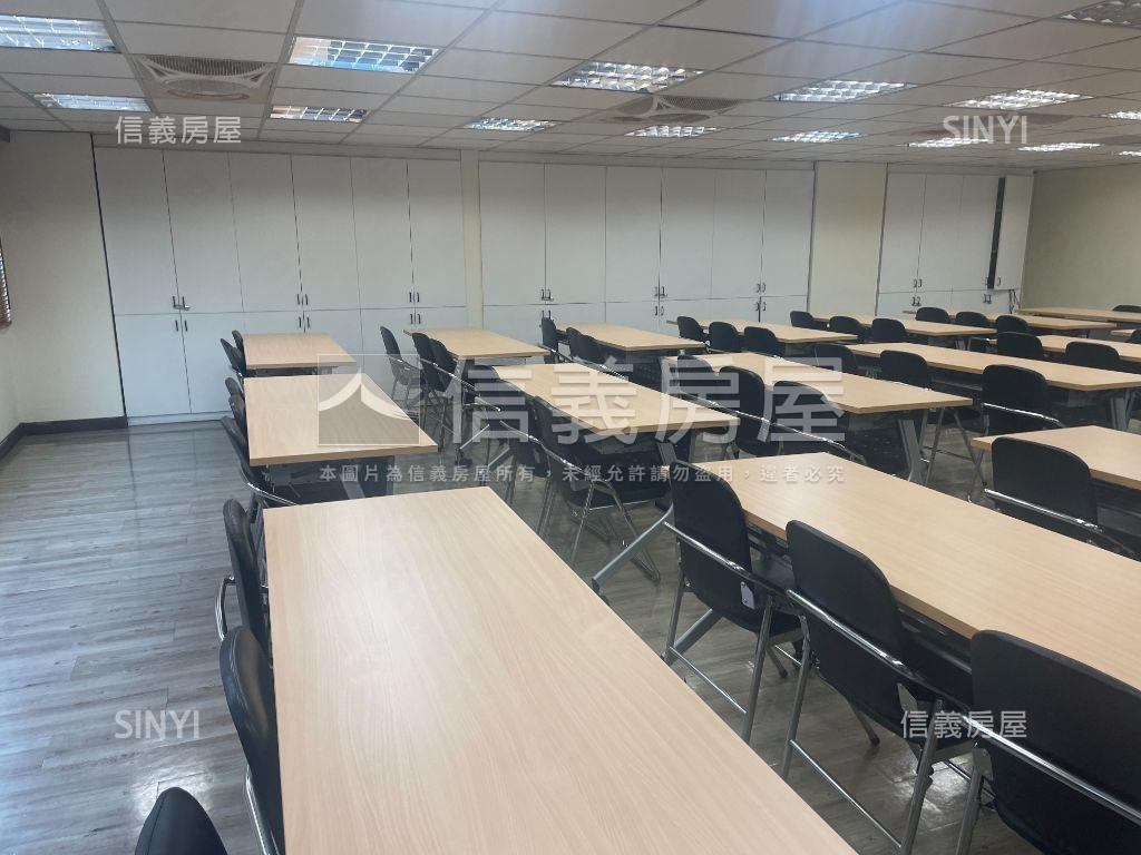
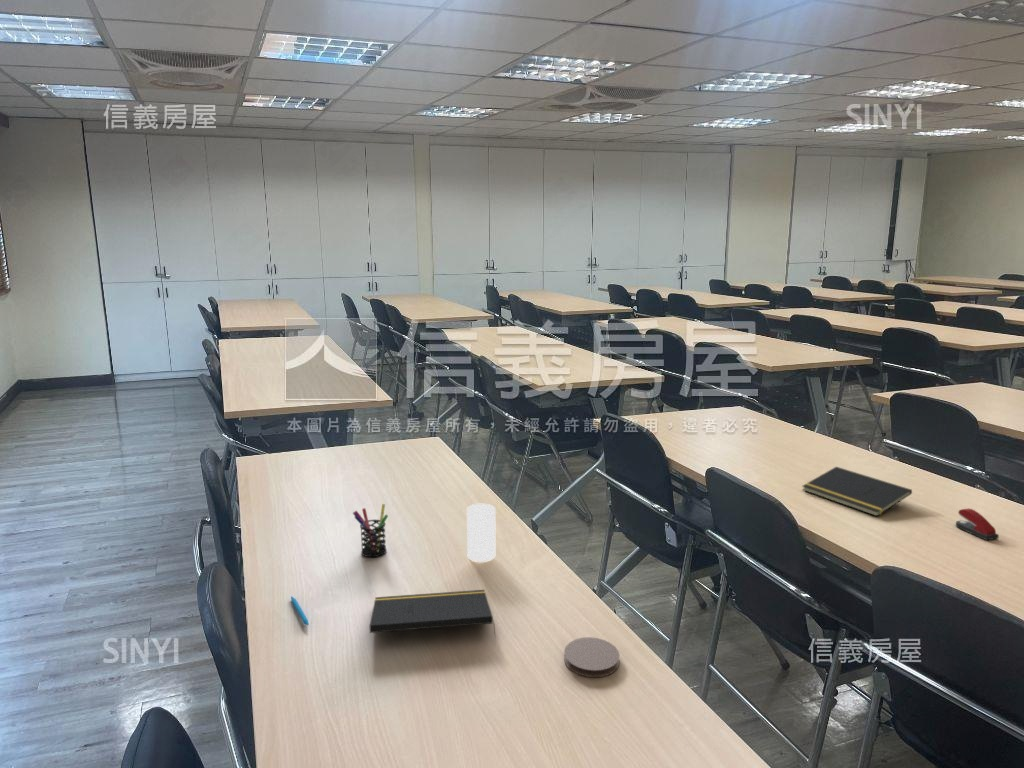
+ stapler [955,508,1000,541]
+ coaster [563,636,621,678]
+ notepad [801,466,913,517]
+ notepad [369,589,497,638]
+ pen [290,595,310,627]
+ pen holder [352,503,389,558]
+ cup [466,503,496,563]
